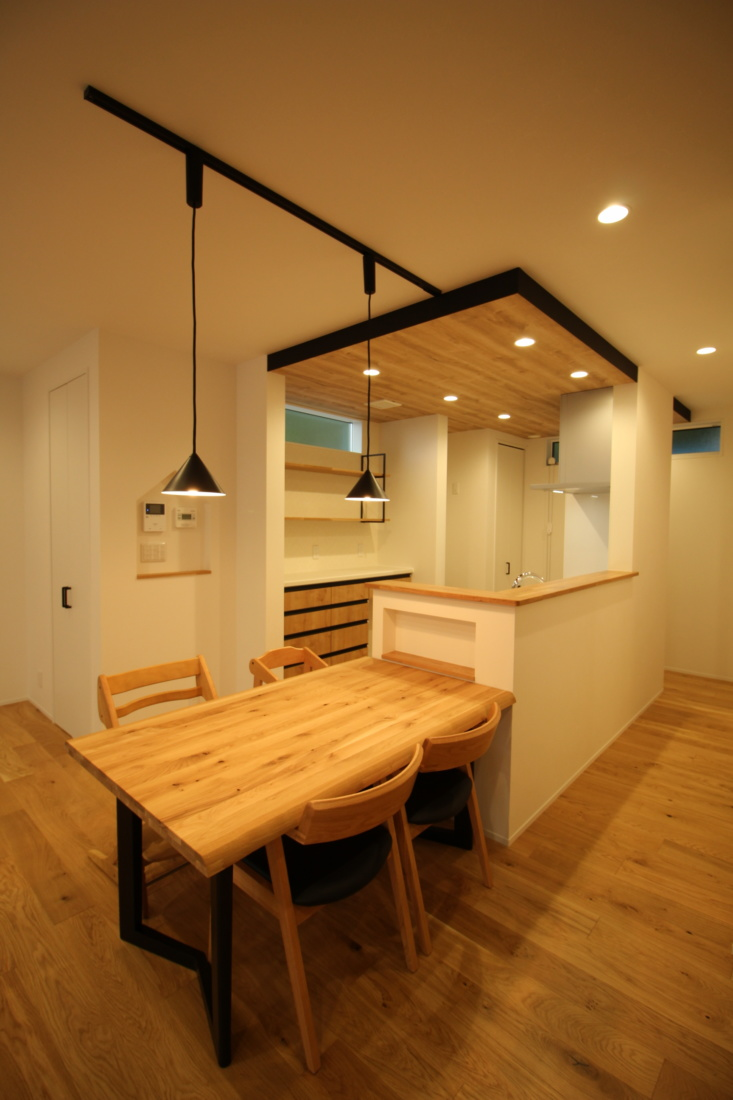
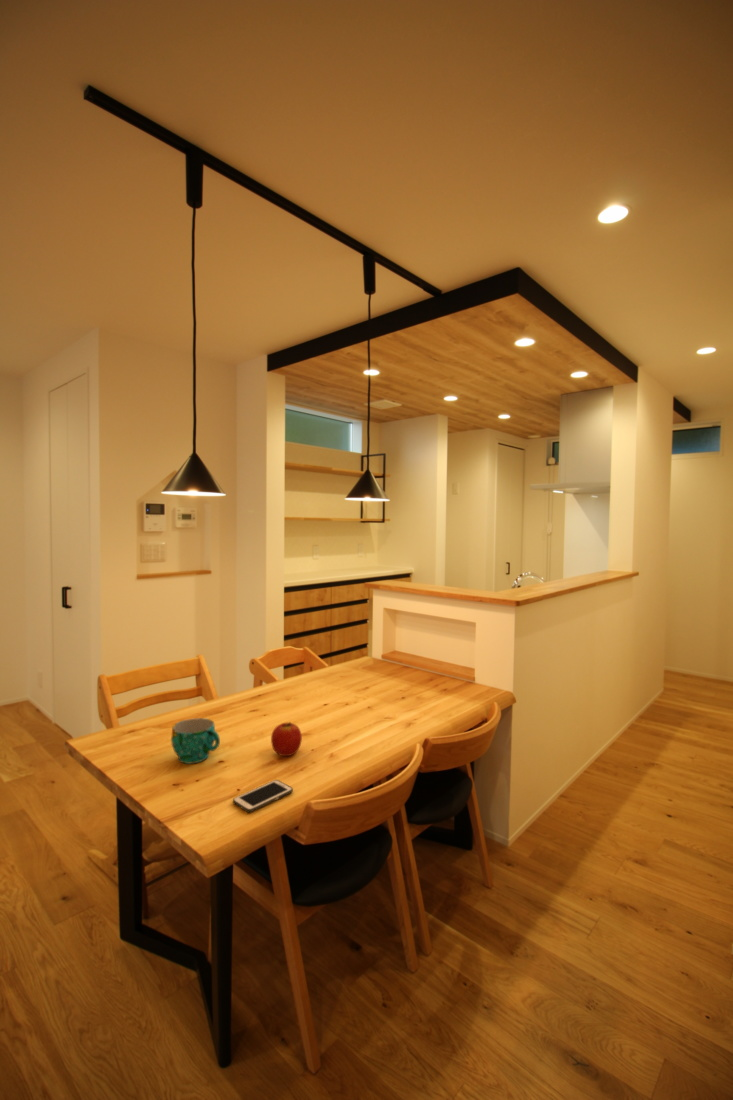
+ apple [270,721,303,757]
+ cell phone [232,779,294,813]
+ cup [170,717,221,765]
